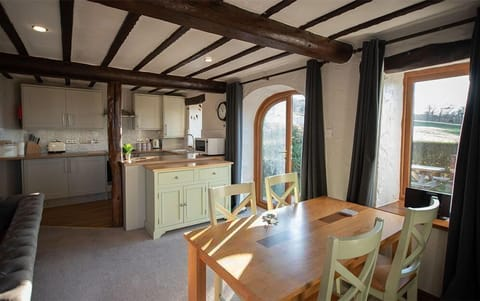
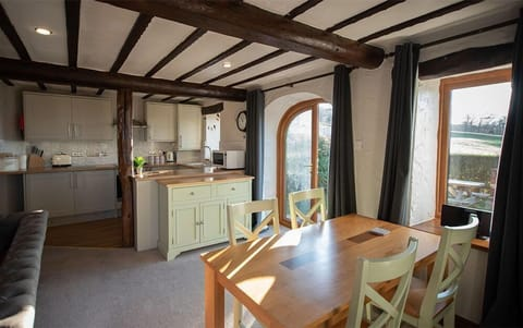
- flower [261,213,279,233]
